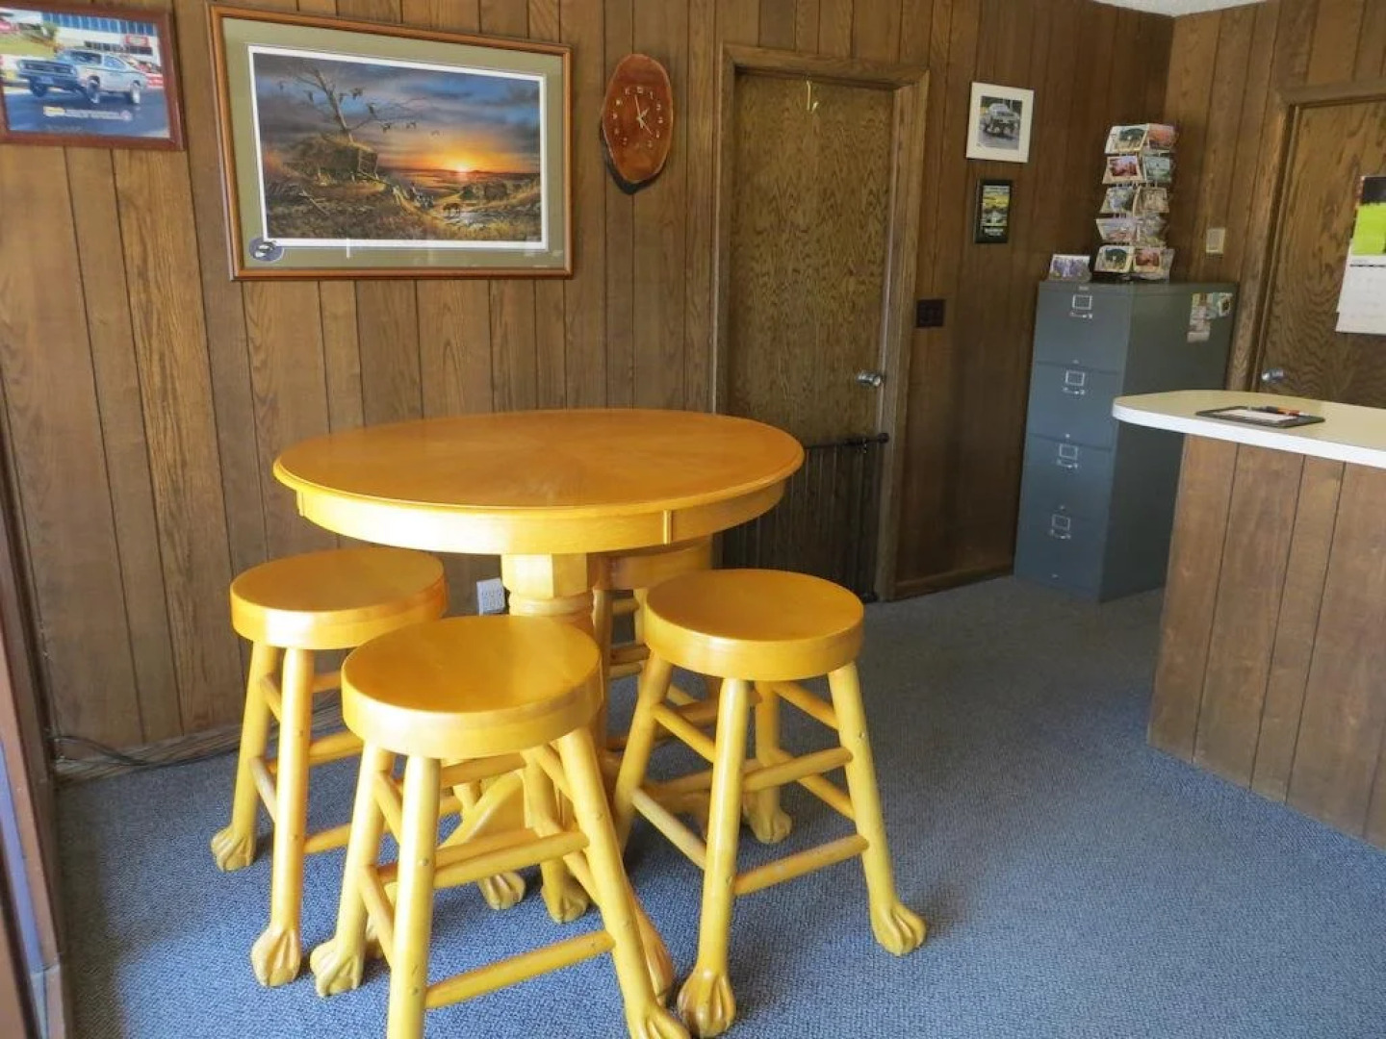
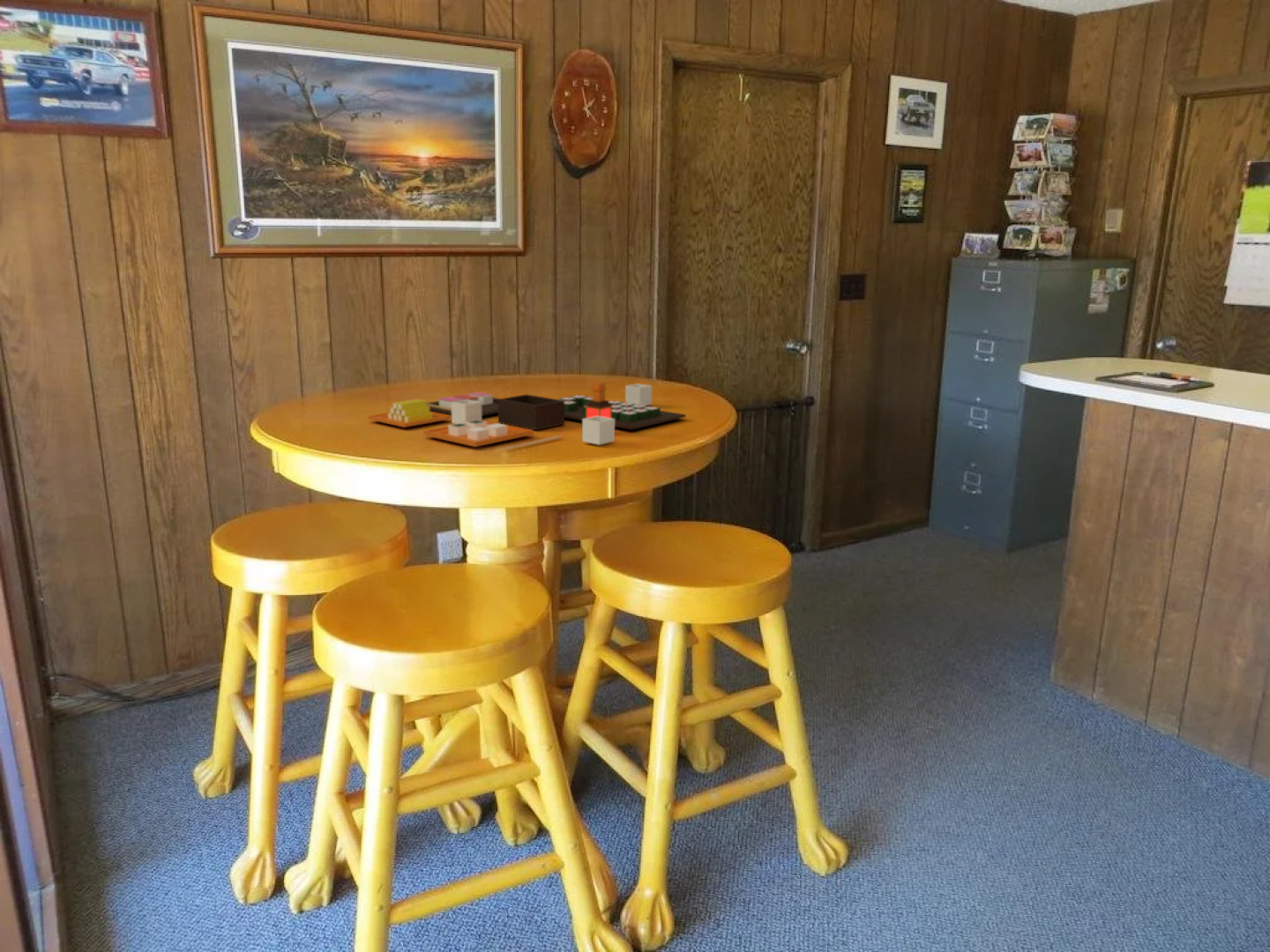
+ toy food set [367,381,687,451]
